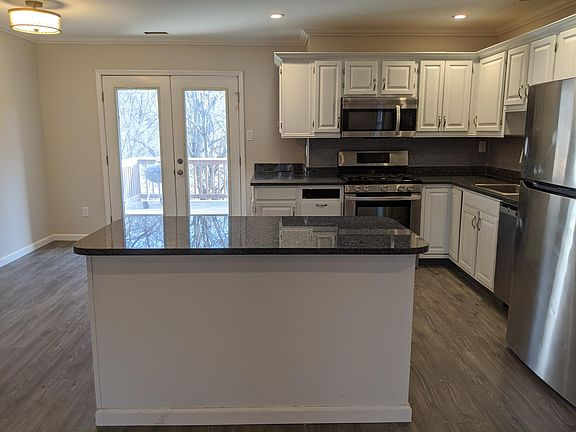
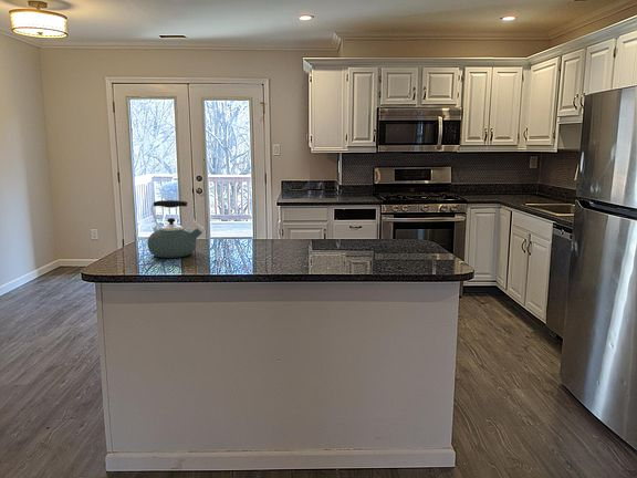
+ kettle [146,199,206,259]
